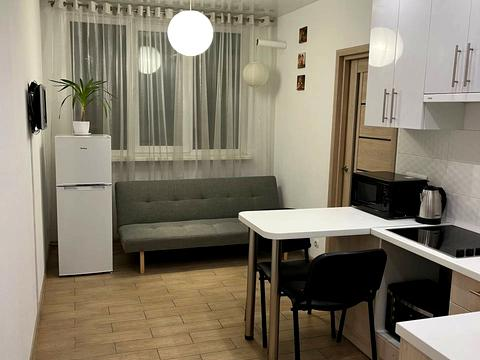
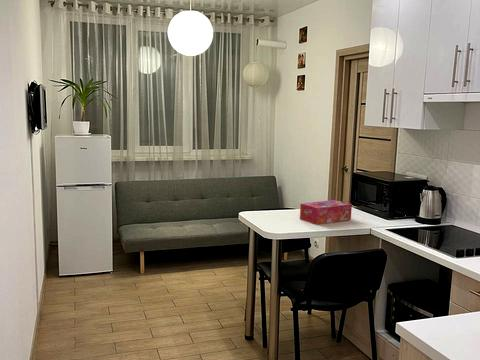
+ tissue box [299,199,353,225]
